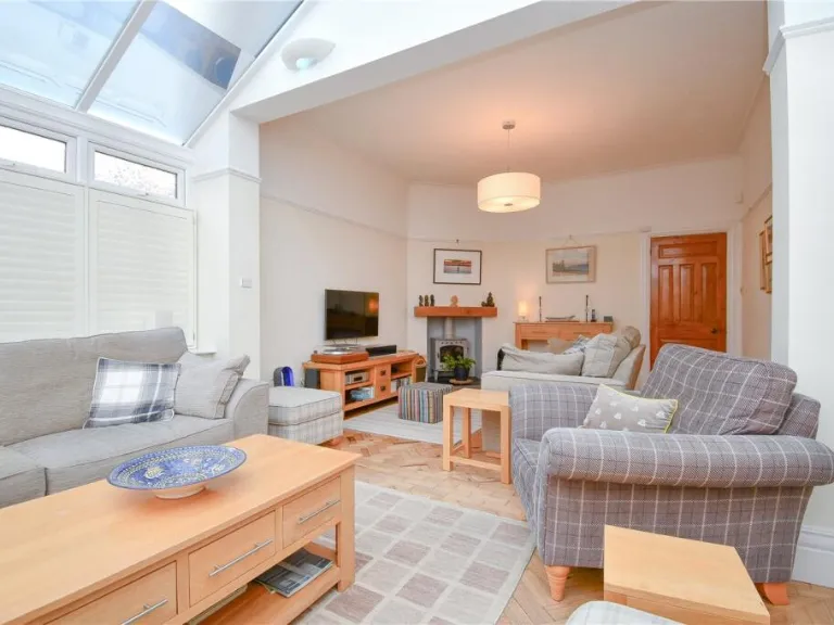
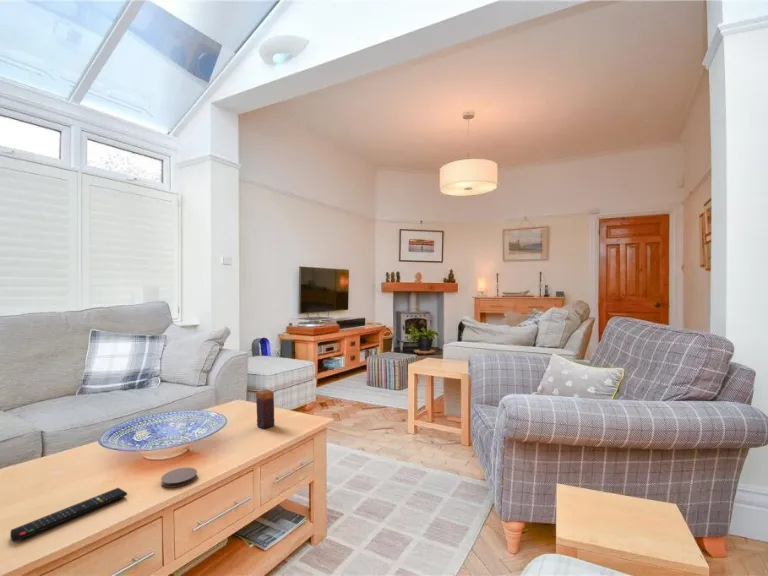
+ coaster [160,467,198,489]
+ candle [255,388,275,430]
+ remote control [9,487,128,543]
